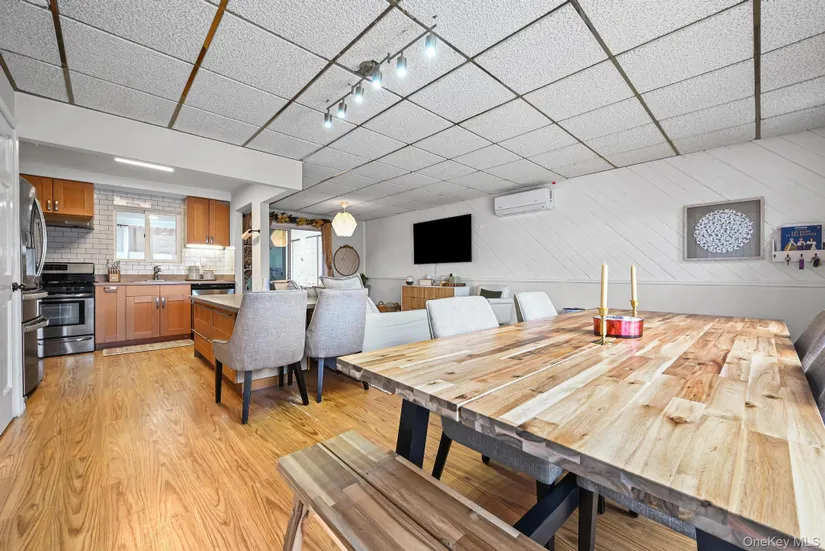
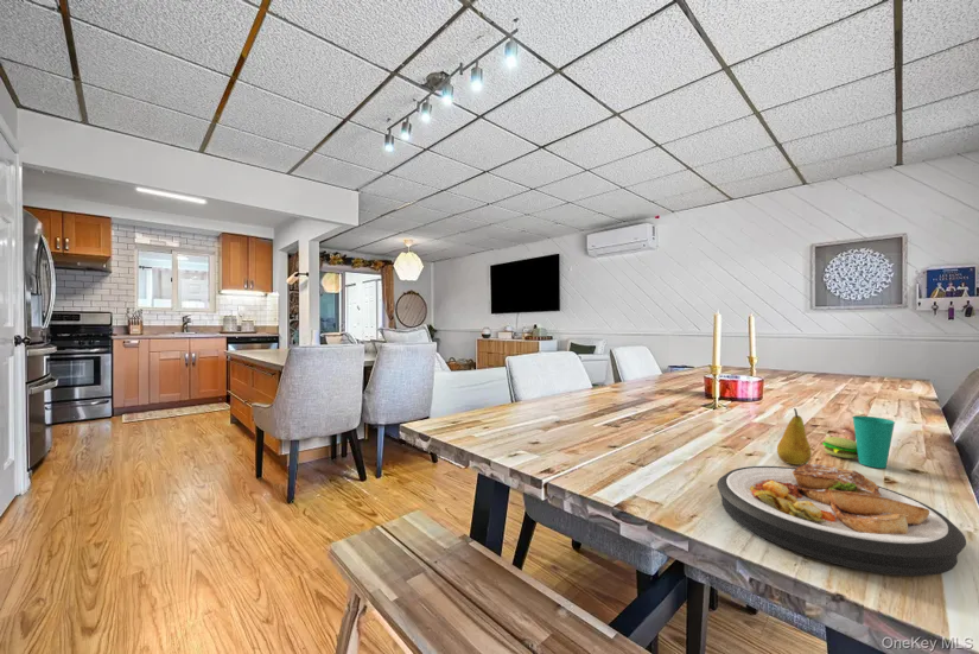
+ plate [716,463,967,577]
+ fruit [776,407,813,466]
+ cup [821,414,896,469]
